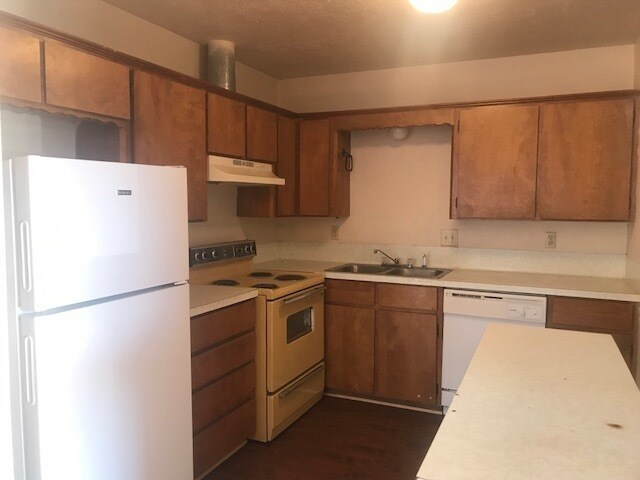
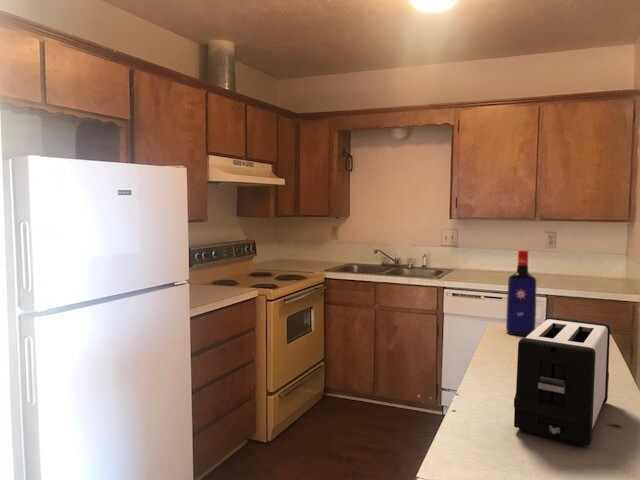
+ toaster [513,316,611,447]
+ liquor bottle [505,249,537,337]
